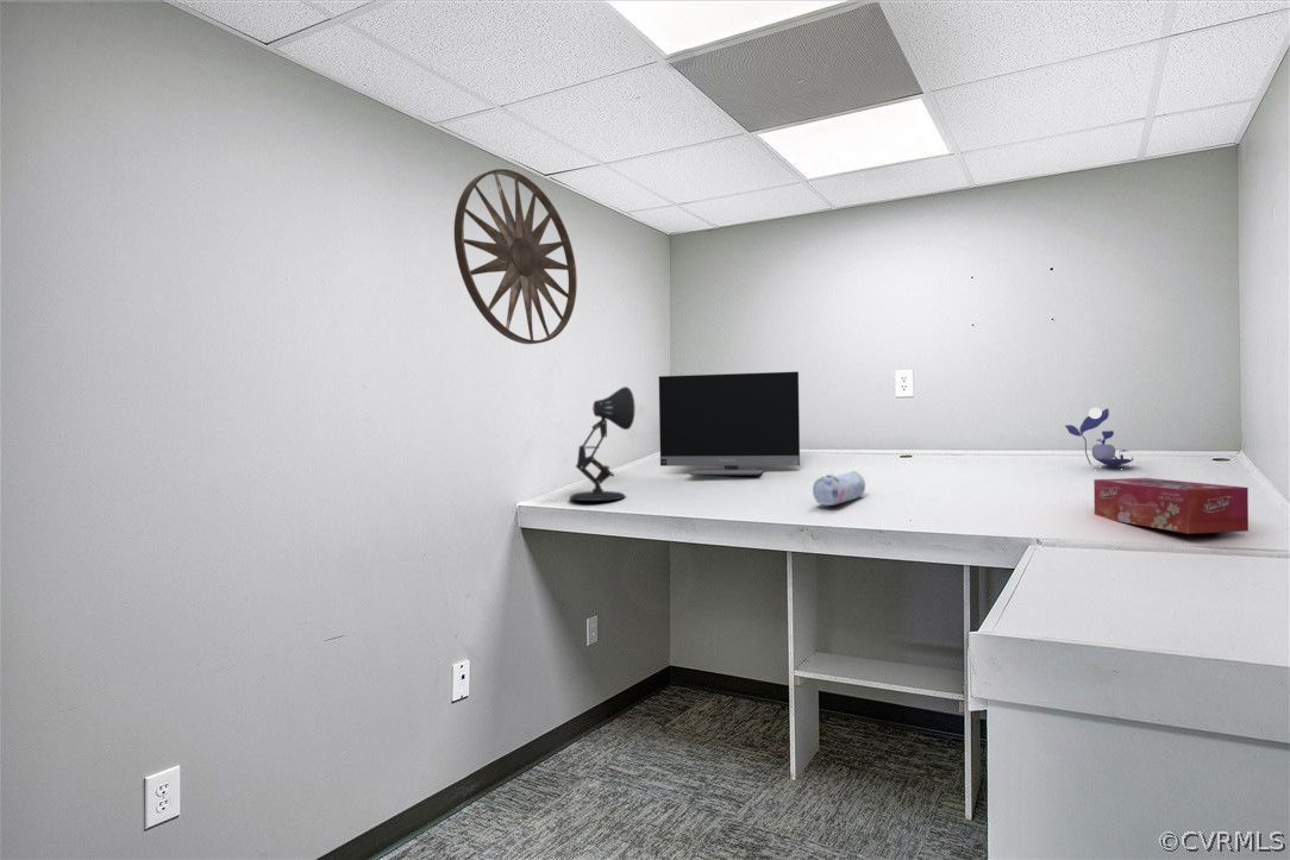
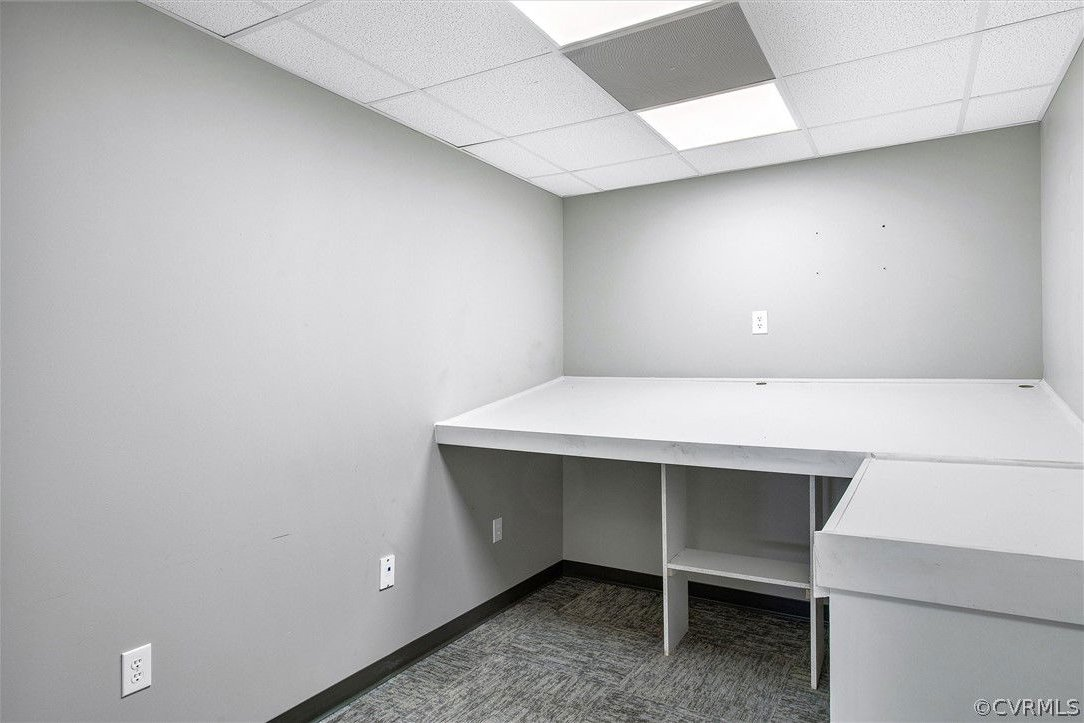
- tissue box [1092,477,1250,535]
- pencil case [812,470,866,507]
- monitor [658,371,801,476]
- plant [1064,407,1134,467]
- desk lamp [569,385,635,502]
- wall art [453,168,578,345]
